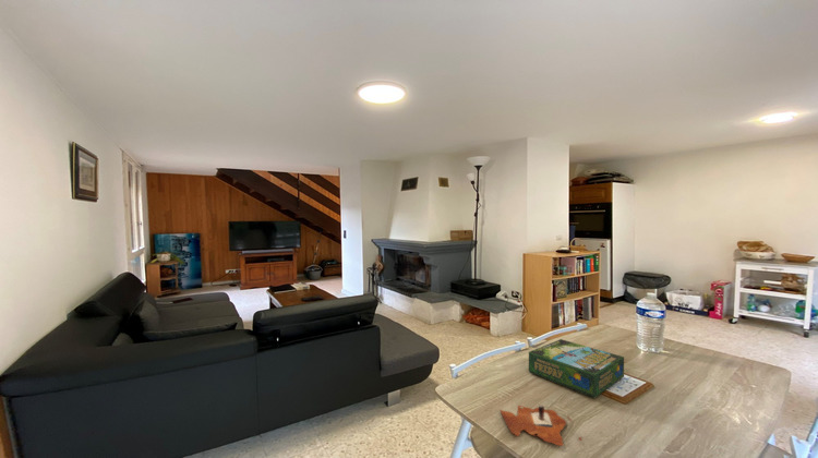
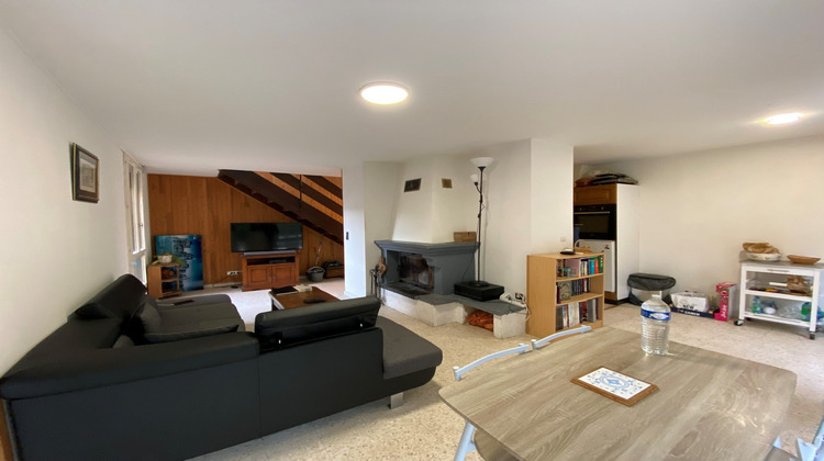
- board game [528,338,625,399]
- candle [498,405,584,447]
